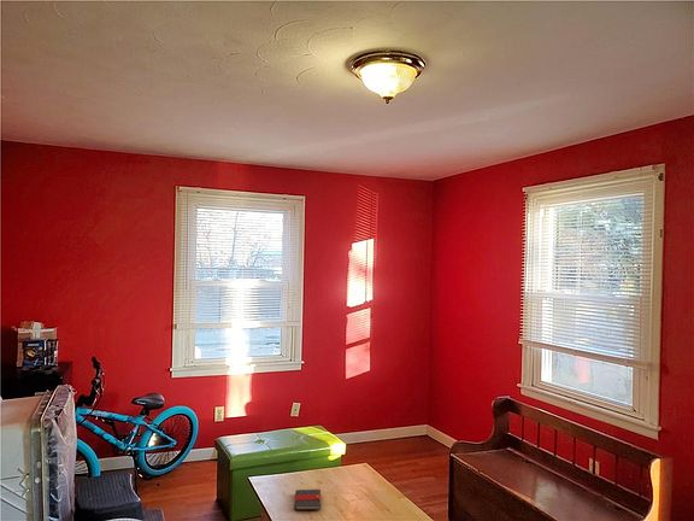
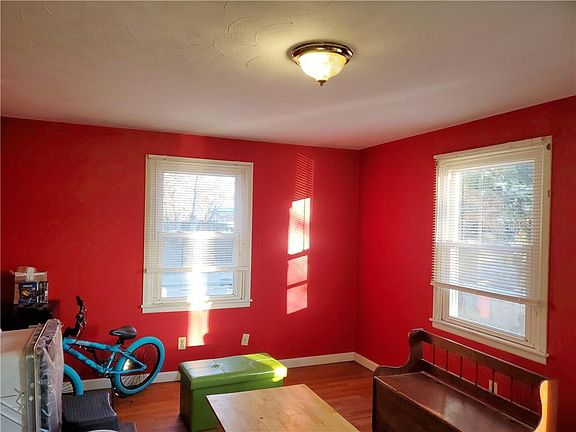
- book [293,488,322,511]
